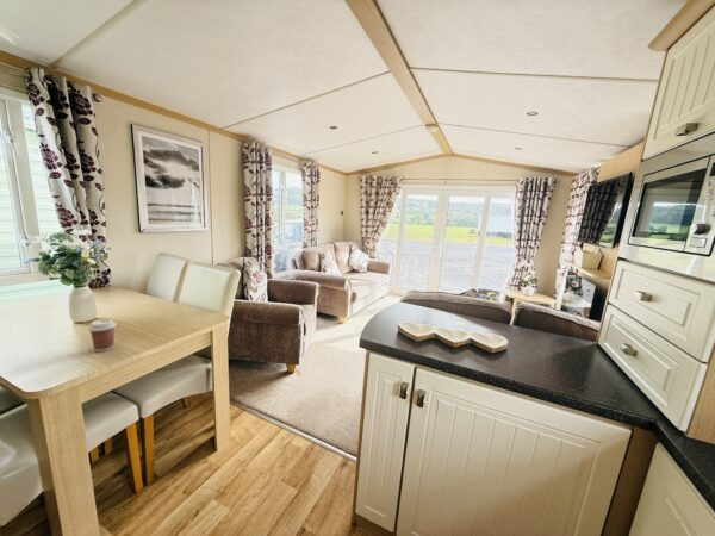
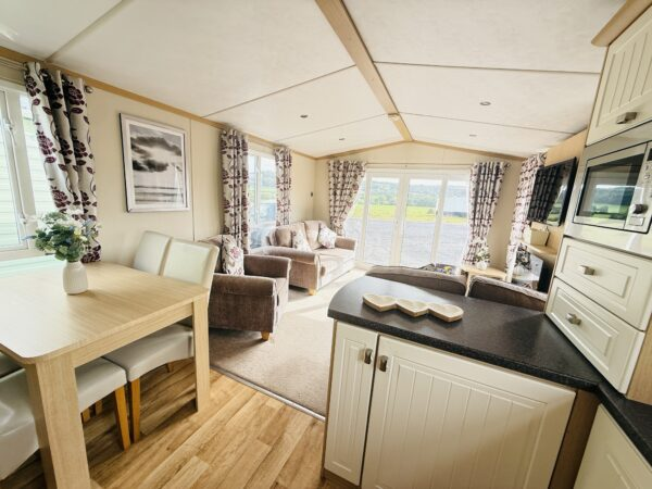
- coffee cup [87,318,117,353]
